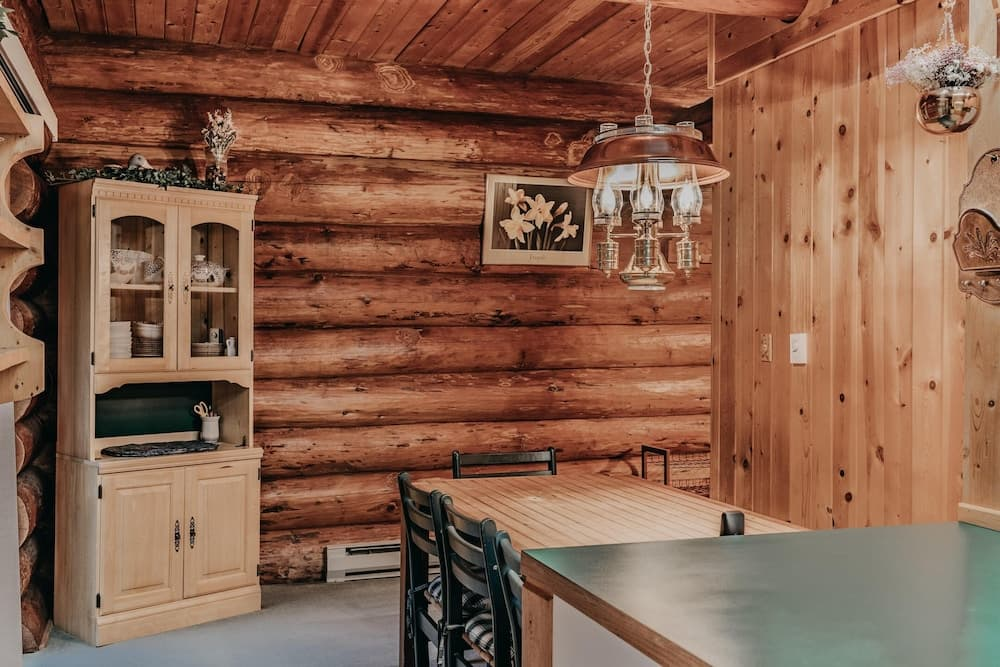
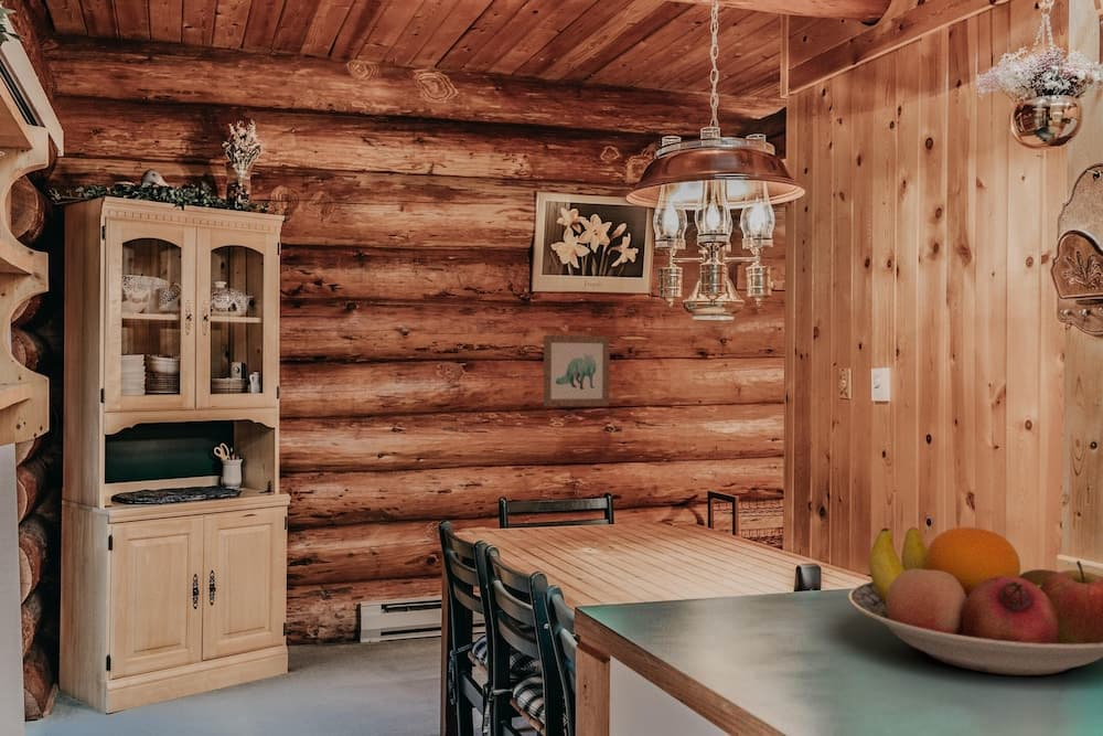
+ fruit bowl [847,526,1103,676]
+ wall art [543,334,611,407]
